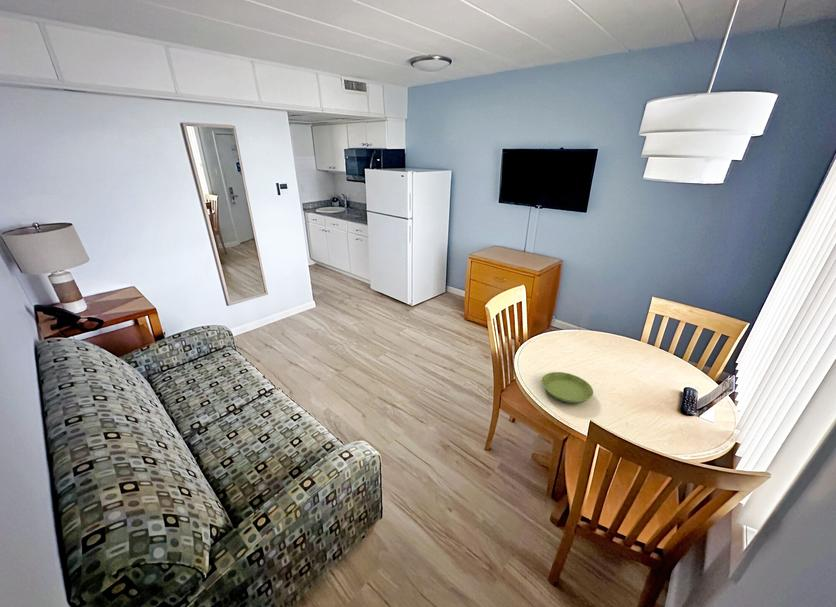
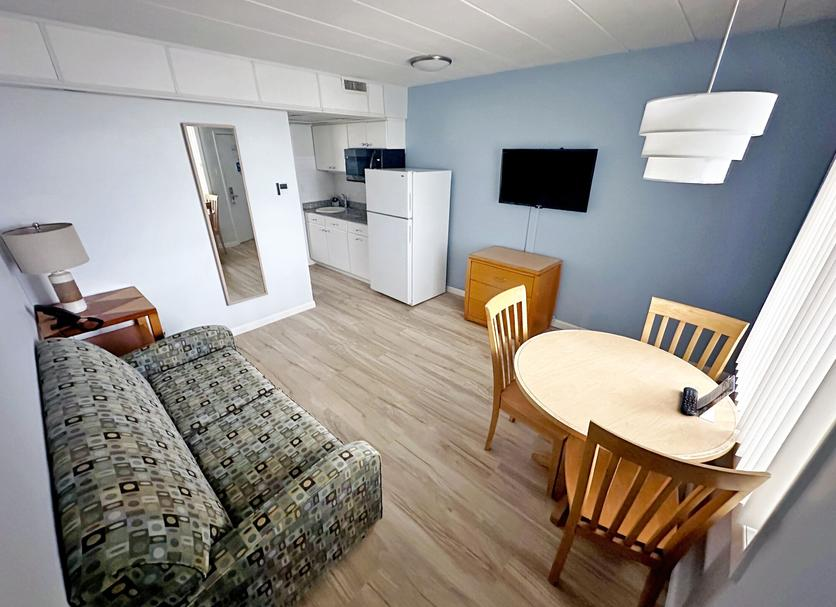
- saucer [541,371,594,404]
